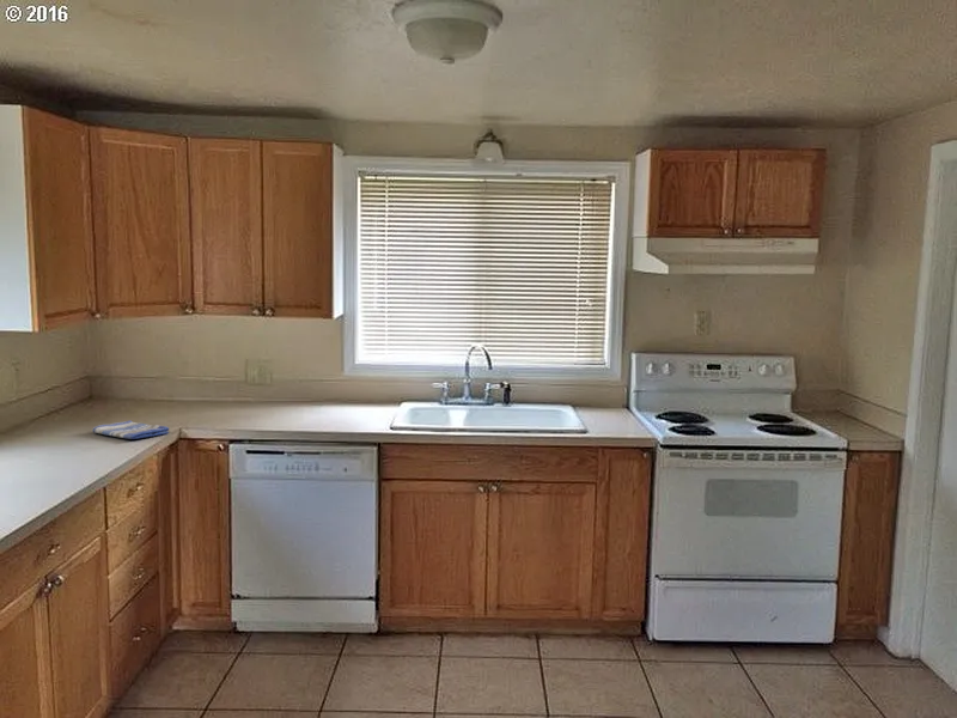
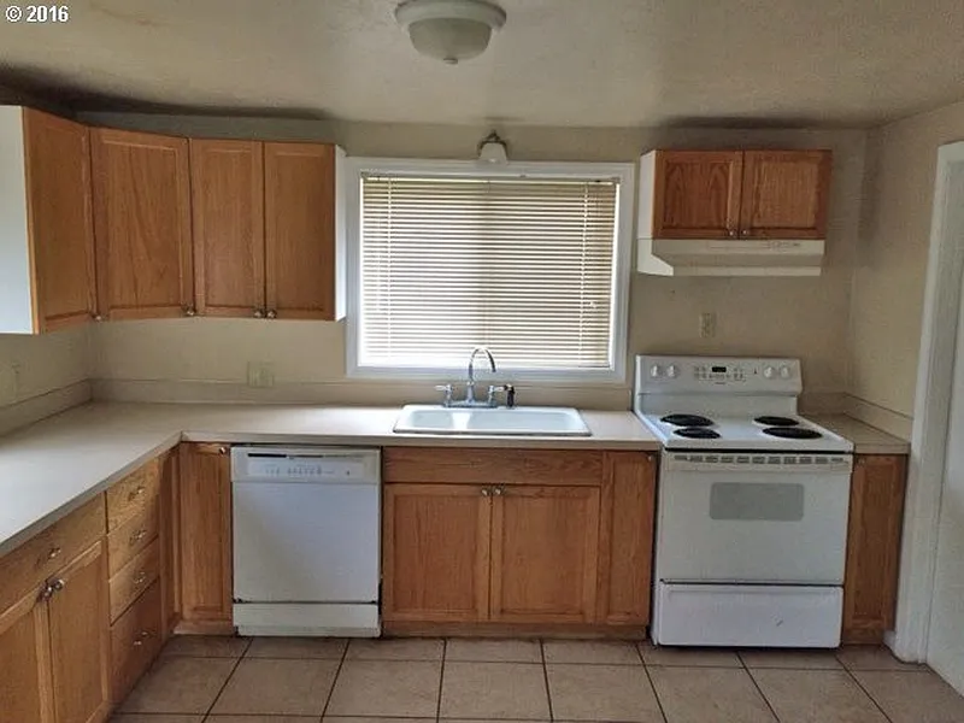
- dish towel [91,419,170,440]
